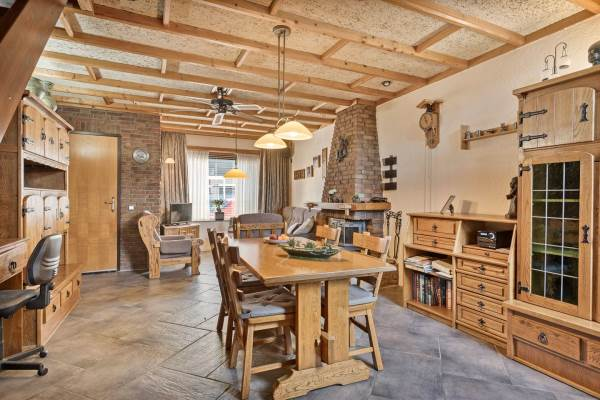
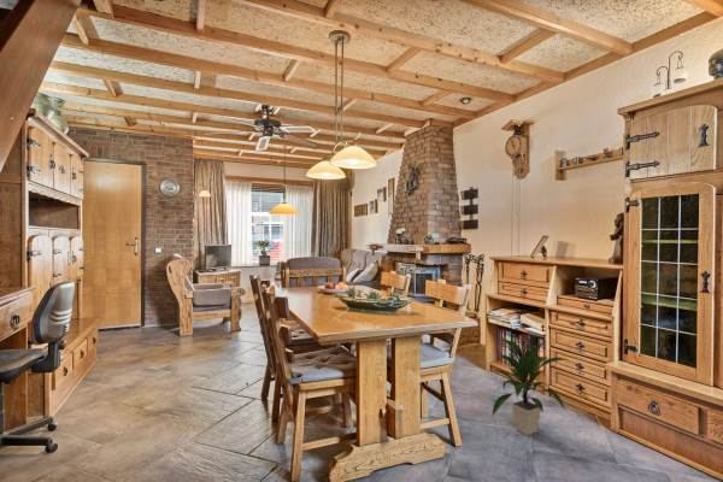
+ indoor plant [490,337,569,436]
